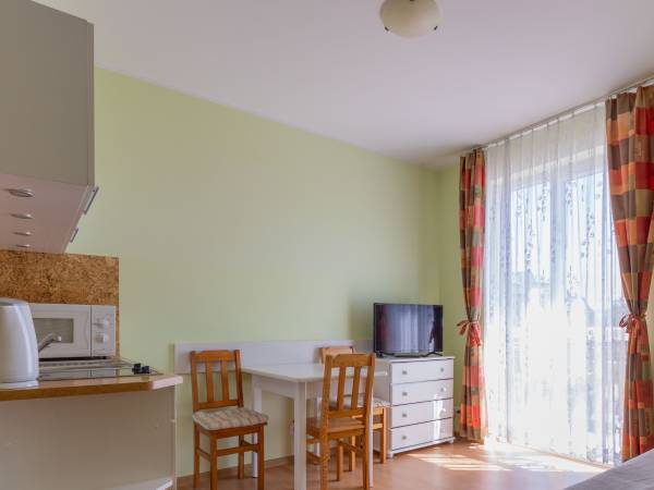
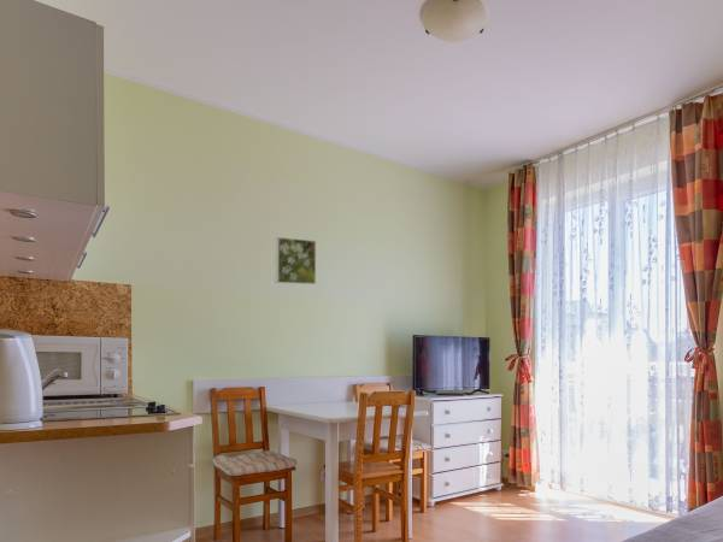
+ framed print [275,236,317,285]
